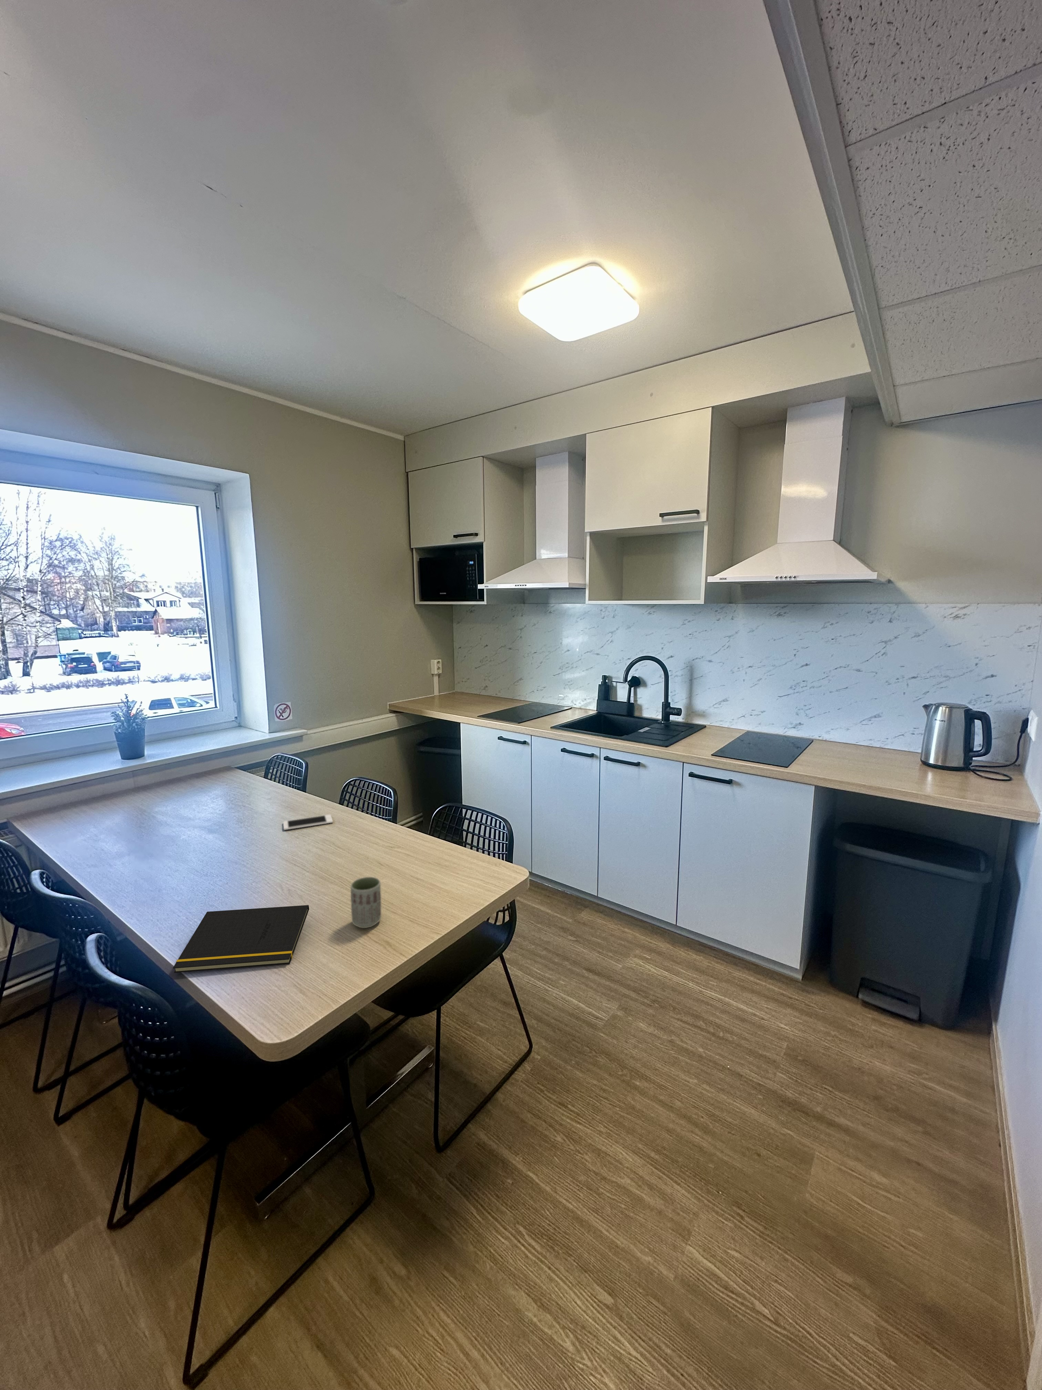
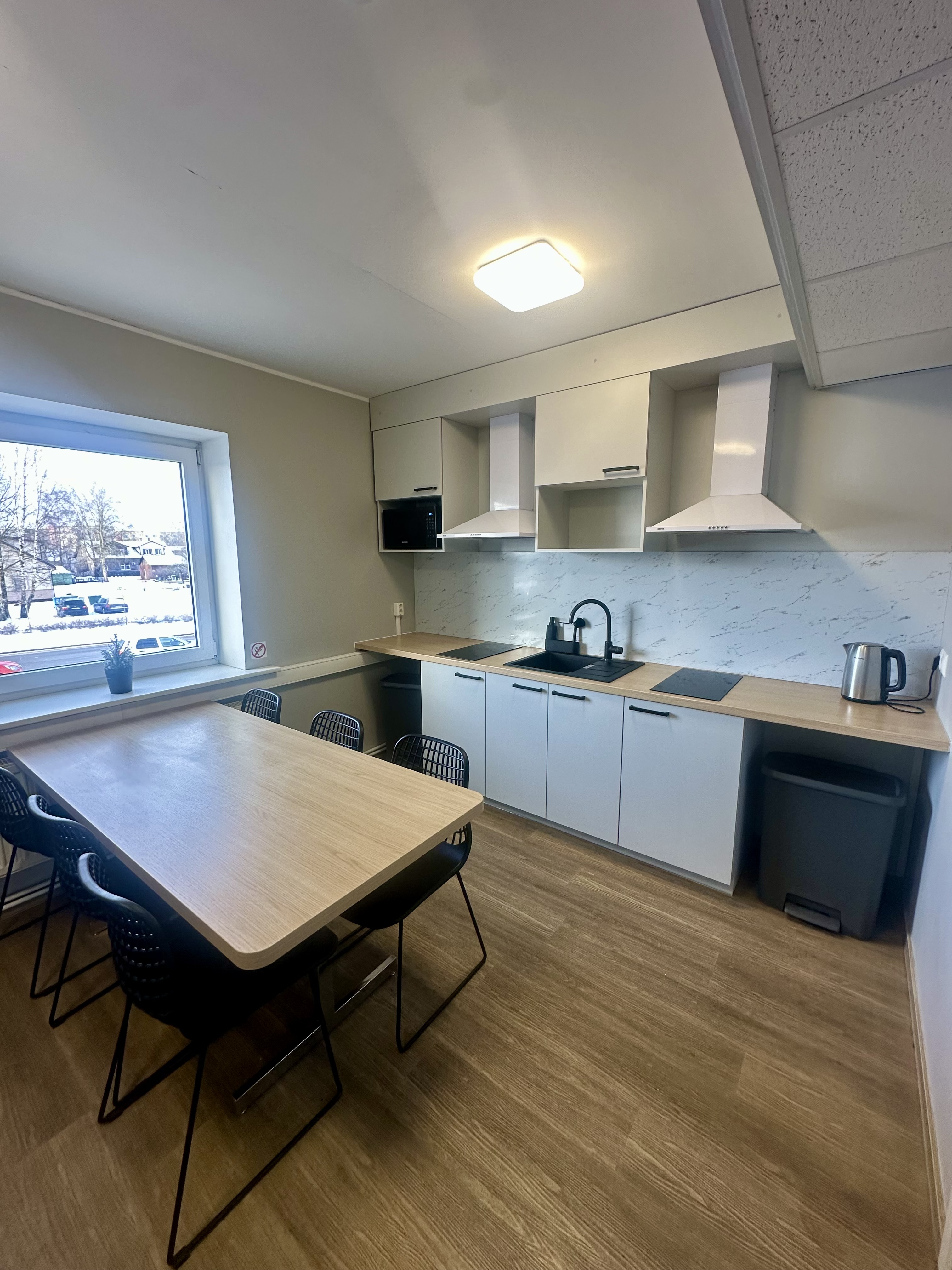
- cup [350,876,382,928]
- notepad [173,905,310,973]
- cell phone [282,814,333,831]
